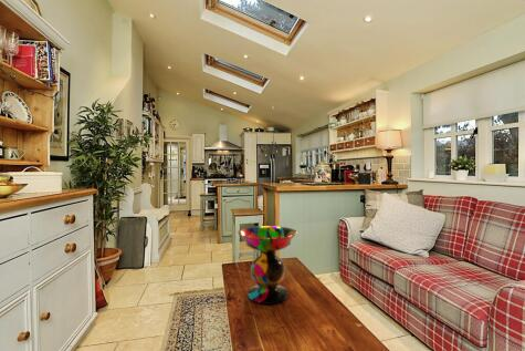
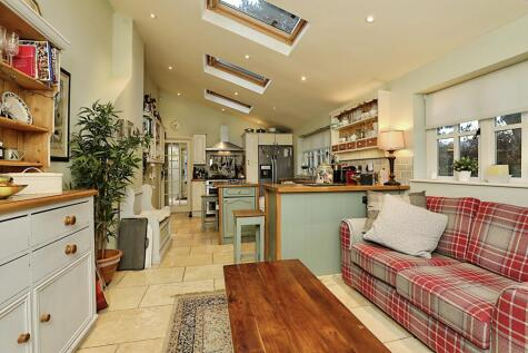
- decorative bowl [238,225,298,306]
